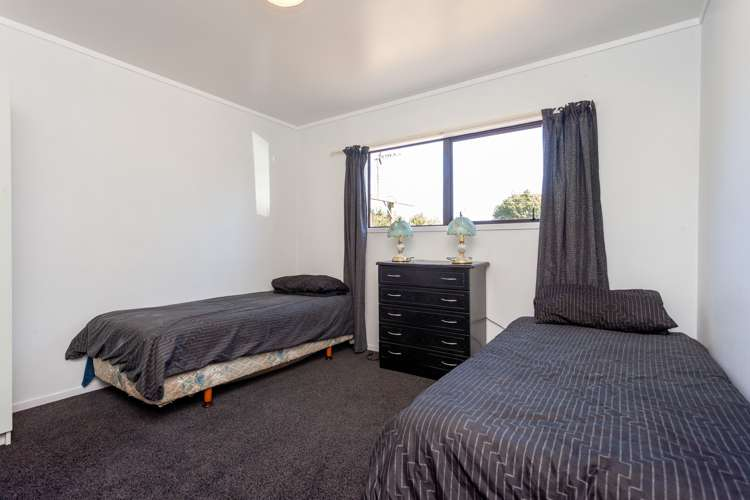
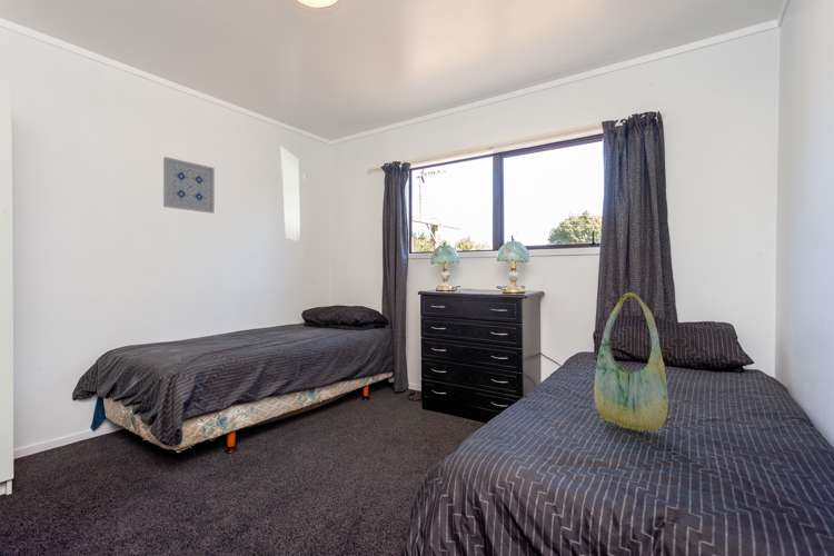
+ wall art [162,156,216,215]
+ tote bag [593,291,669,435]
